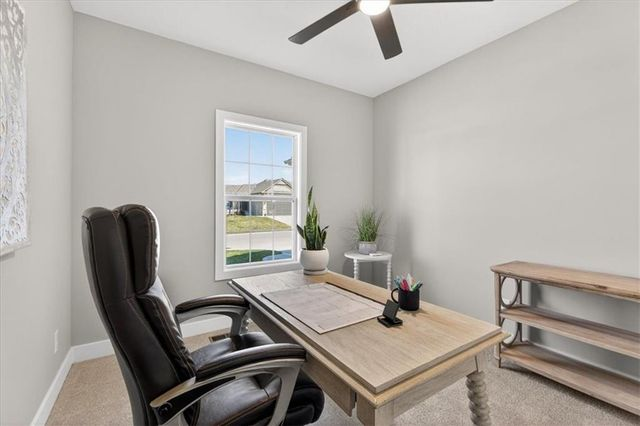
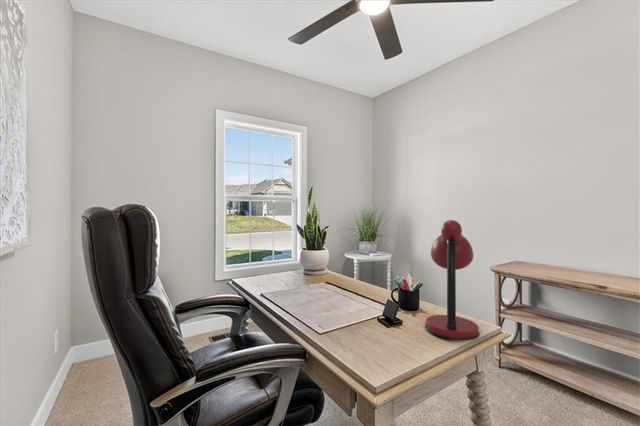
+ desk lamp [424,219,481,341]
